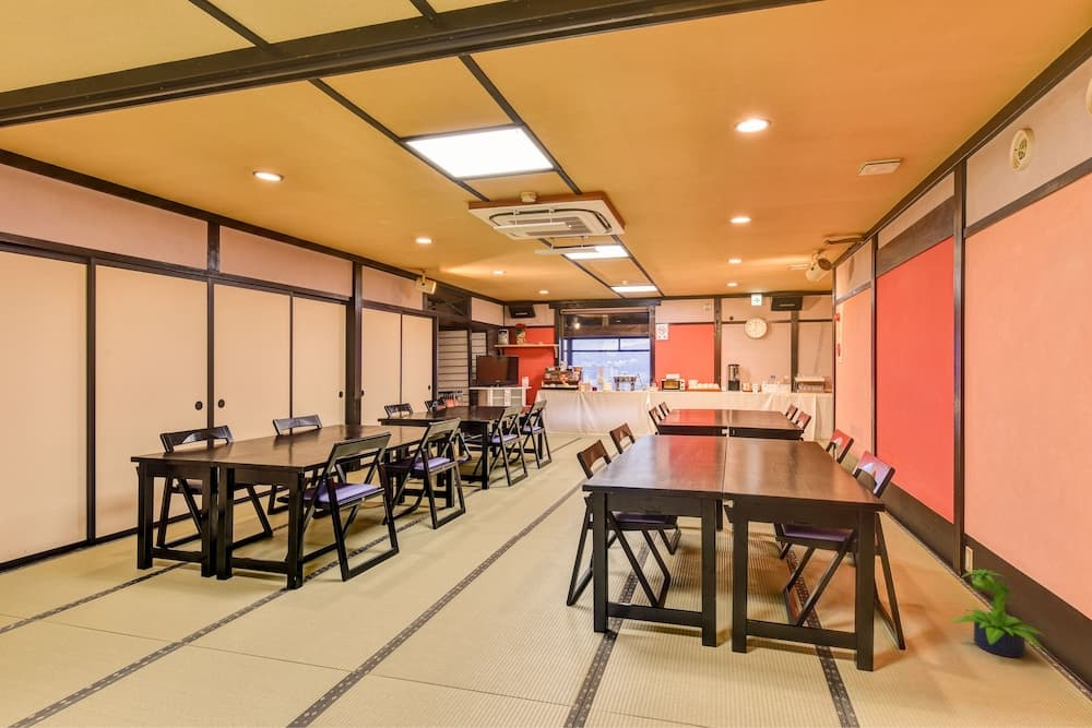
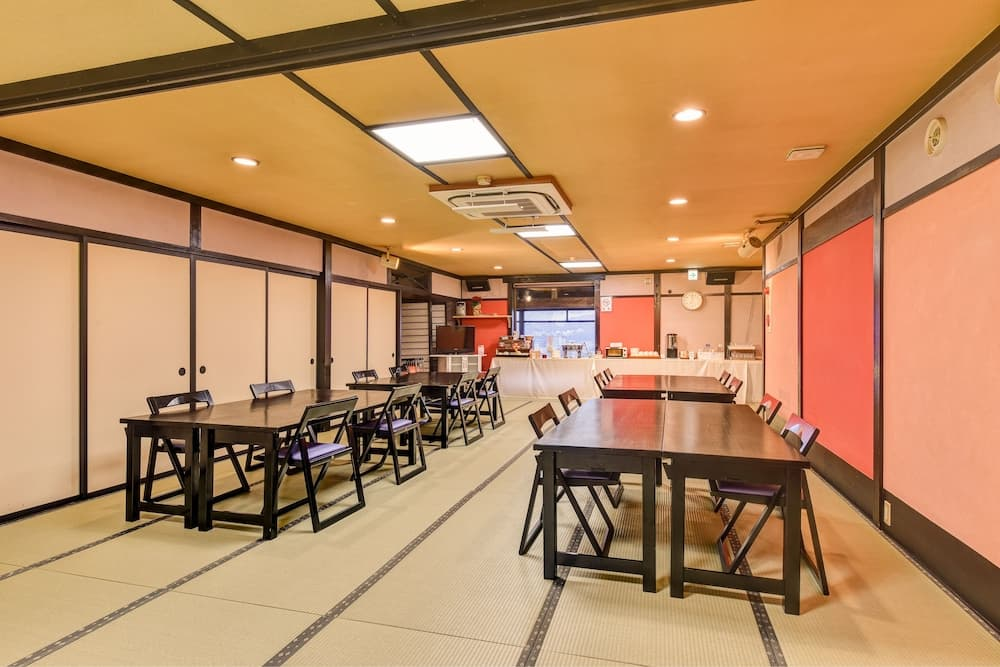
- potted plant [950,568,1051,658]
